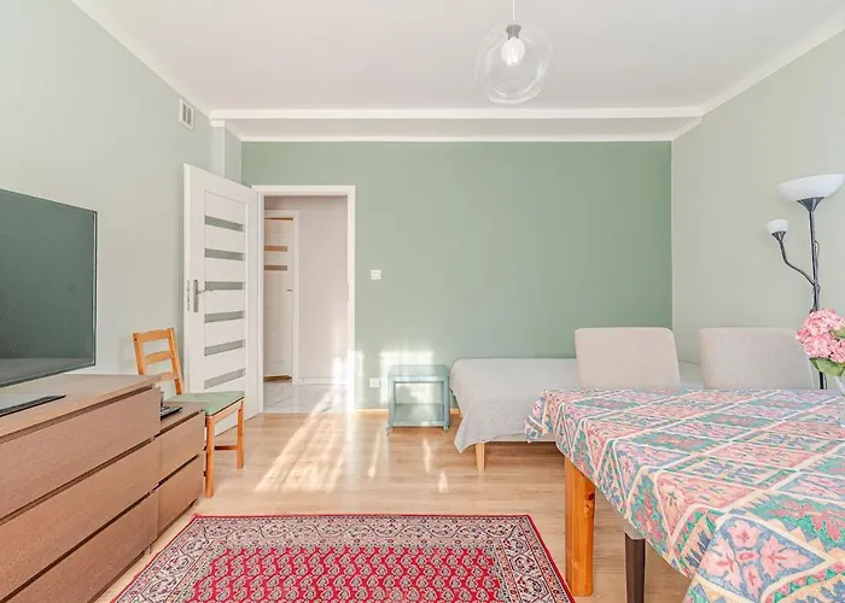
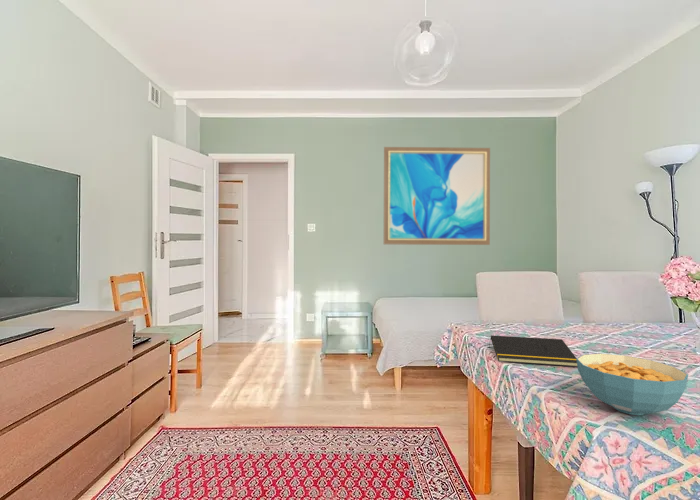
+ cereal bowl [576,353,689,416]
+ notepad [488,335,578,368]
+ wall art [383,146,491,246]
